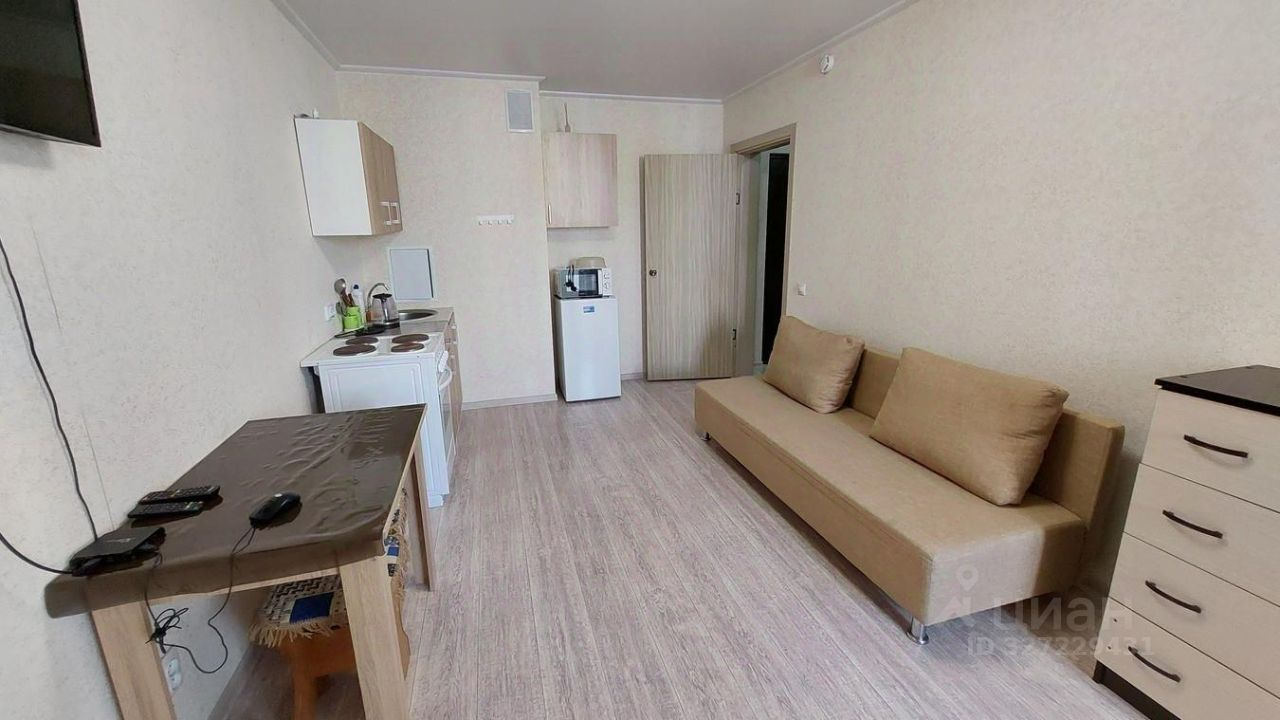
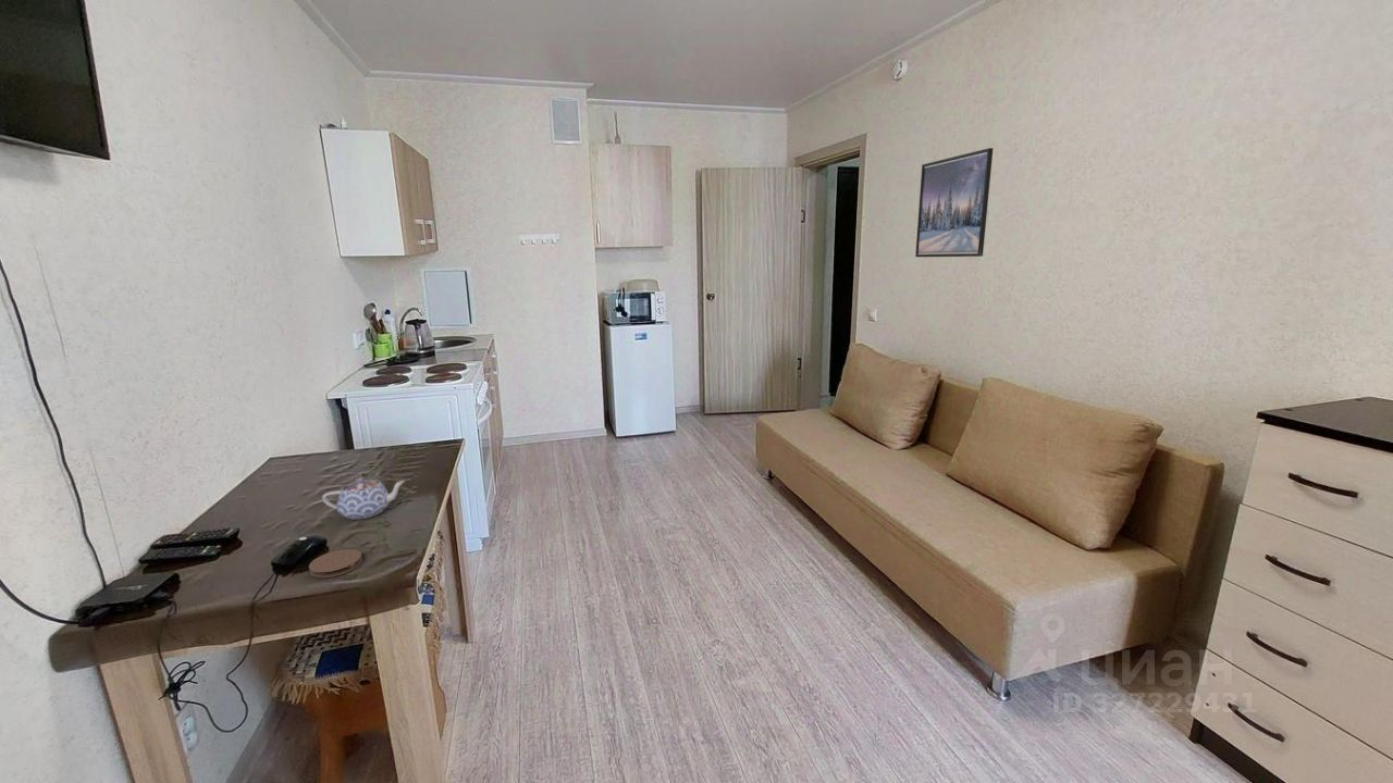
+ coaster [308,548,363,579]
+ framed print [914,147,994,258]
+ teapot [321,476,406,521]
